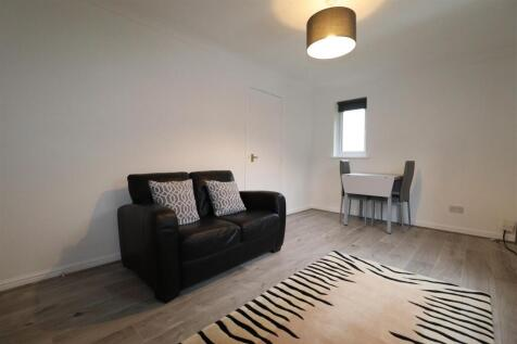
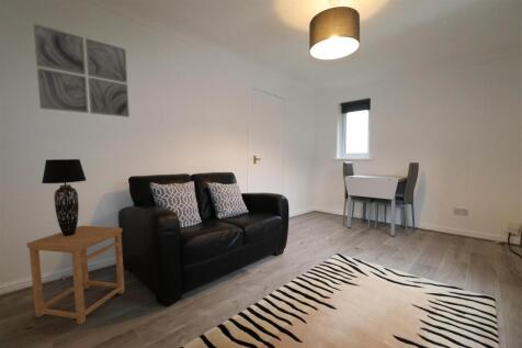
+ side table [26,225,125,325]
+ wall art [32,22,130,119]
+ table lamp [41,158,87,236]
